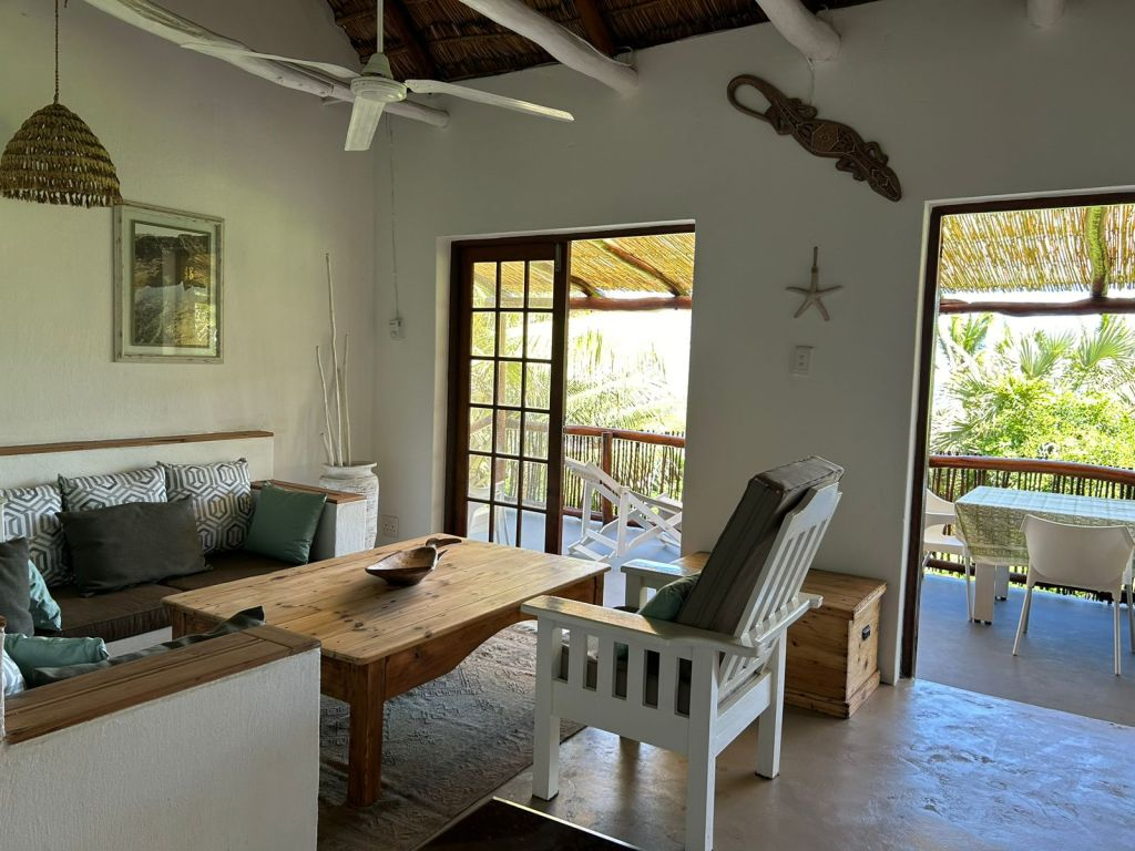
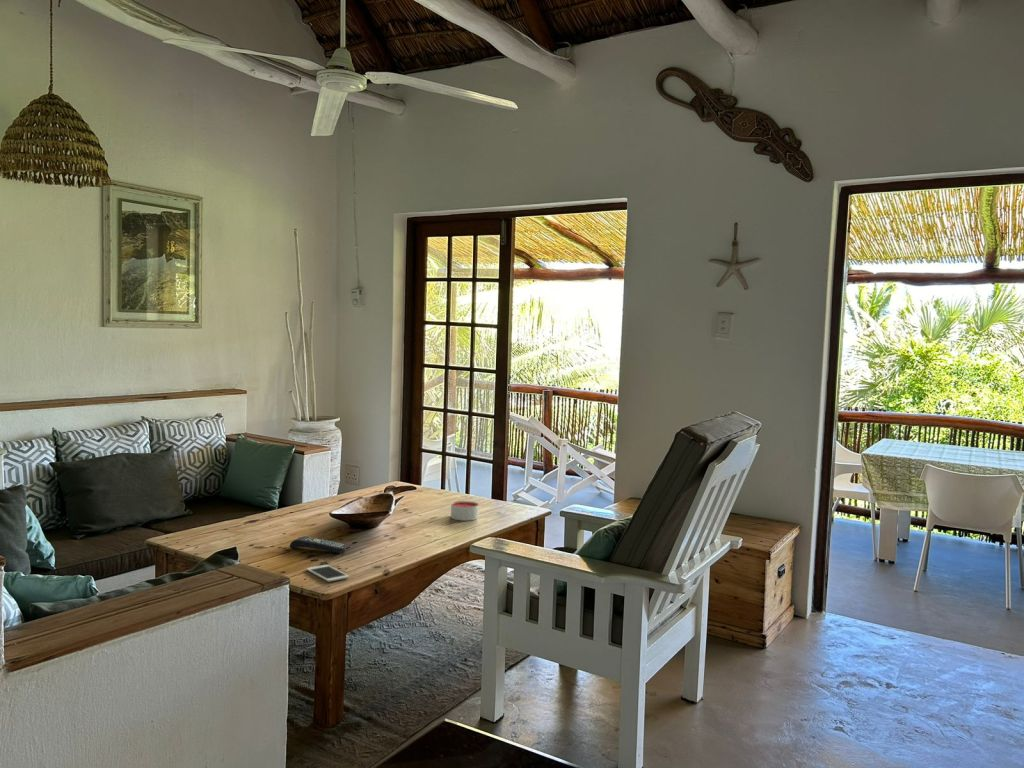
+ remote control [289,535,351,554]
+ cell phone [305,564,350,583]
+ candle [450,500,480,522]
